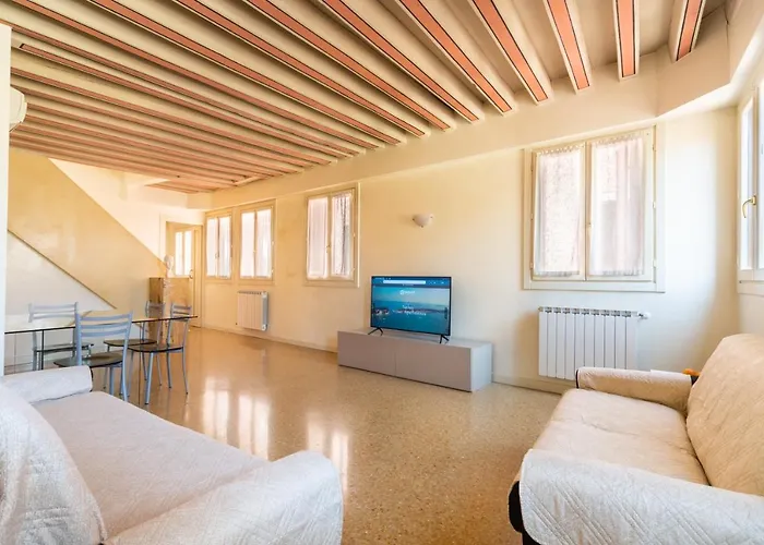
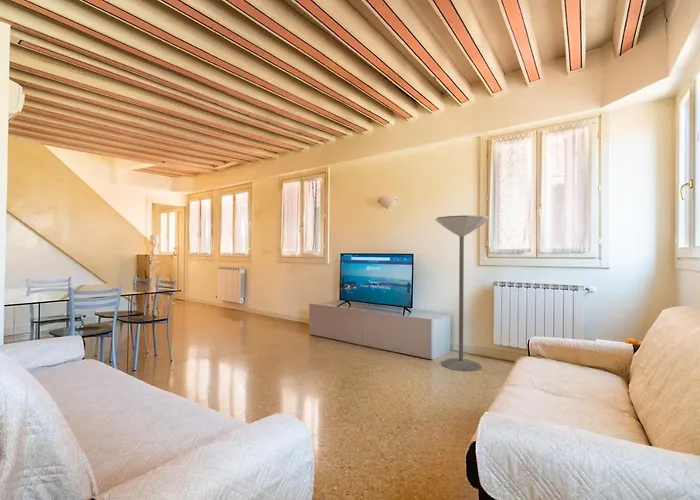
+ floor lamp [435,214,491,372]
